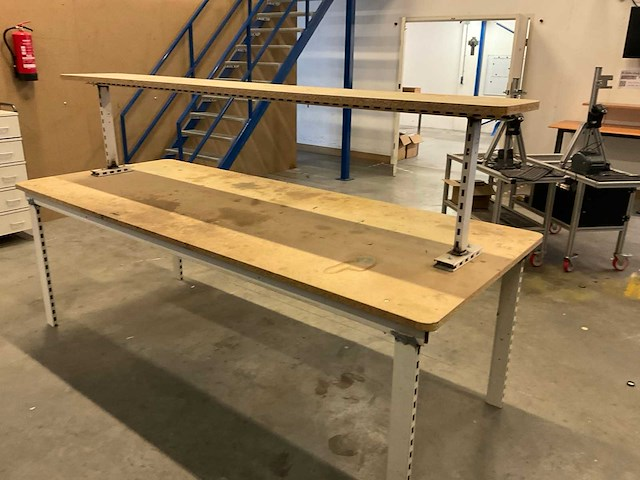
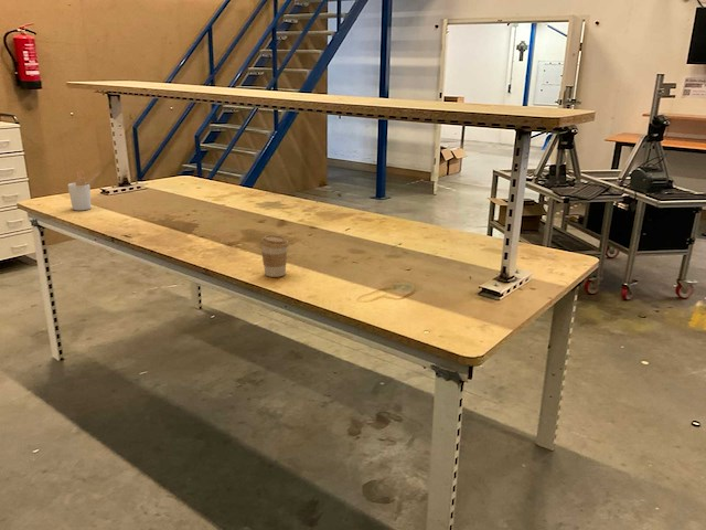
+ coffee cup [259,234,290,278]
+ utensil holder [66,169,100,211]
